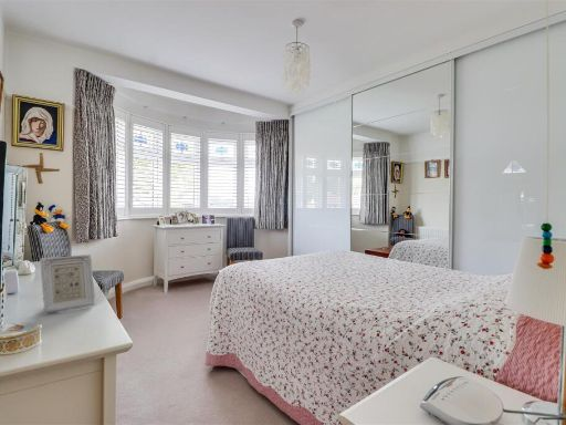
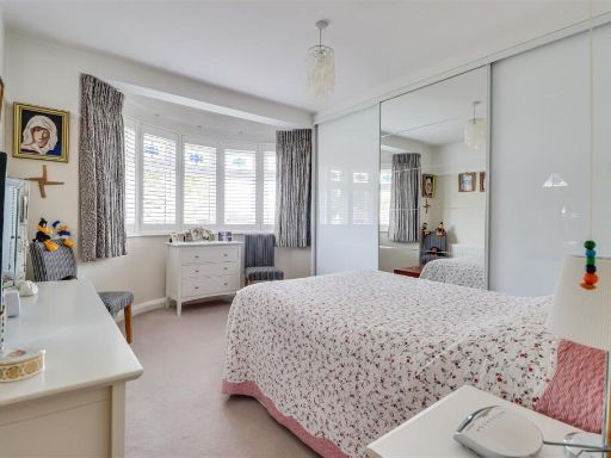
- picture frame [39,253,96,314]
